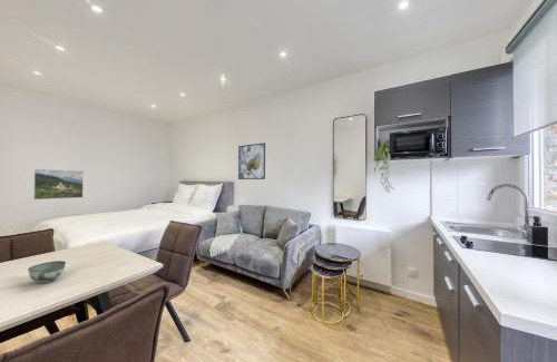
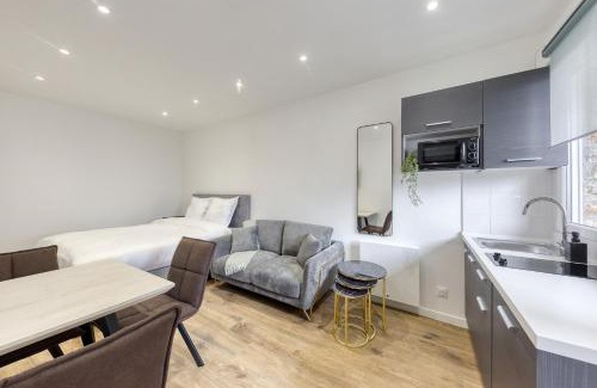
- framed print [32,168,85,200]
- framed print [237,141,266,180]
- bowl [27,260,67,284]
